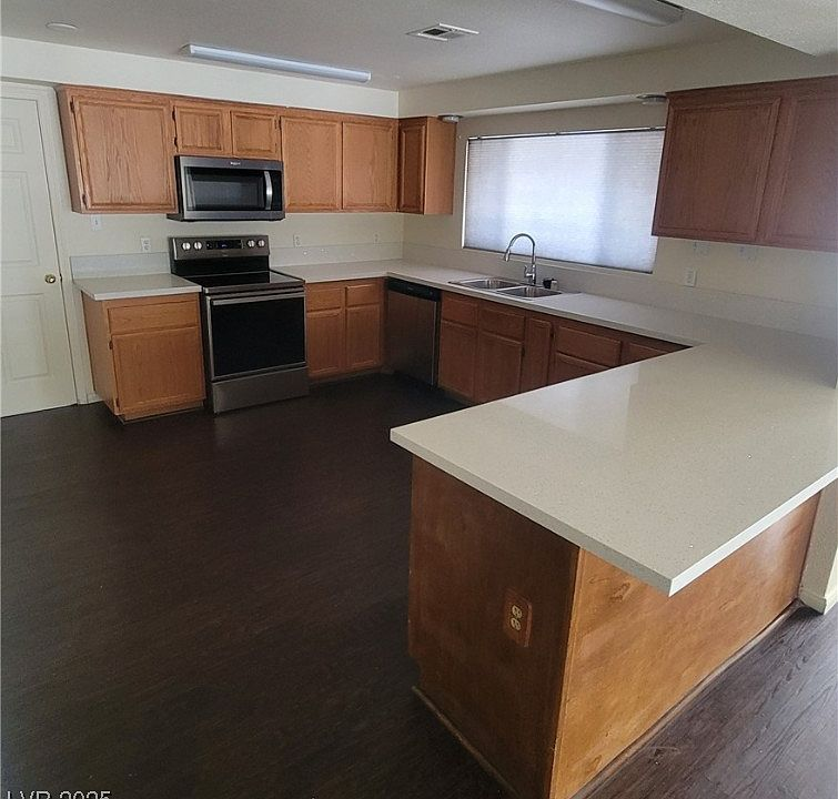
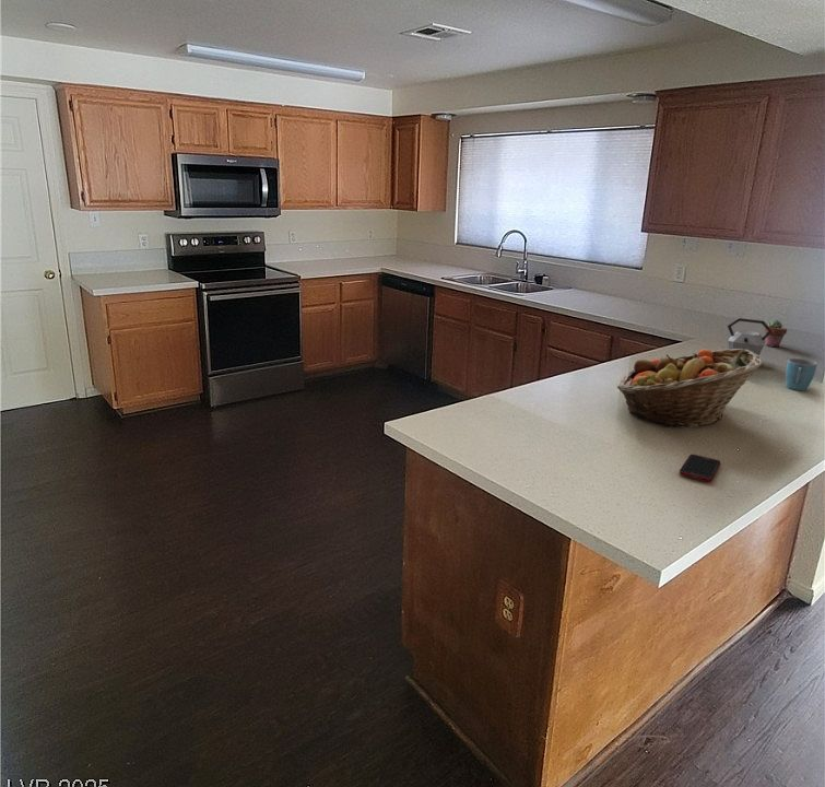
+ potted succulent [764,319,788,348]
+ mug [785,357,818,391]
+ fruit basket [616,349,763,428]
+ kettle [727,317,771,356]
+ cell phone [679,454,722,483]
